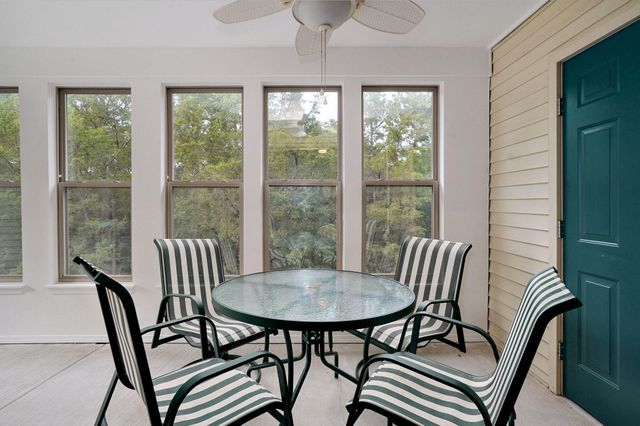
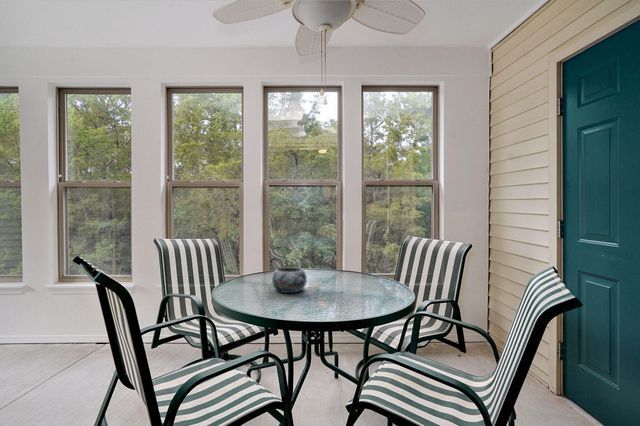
+ decorative bowl [271,266,308,294]
